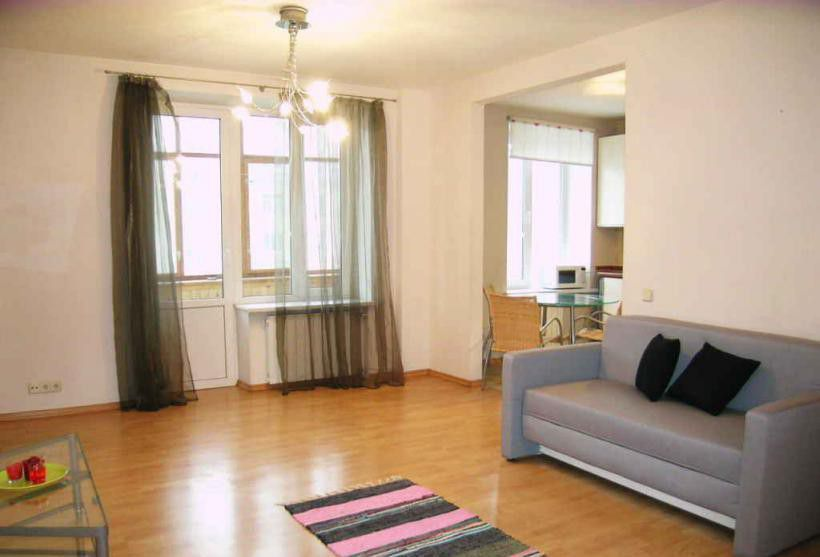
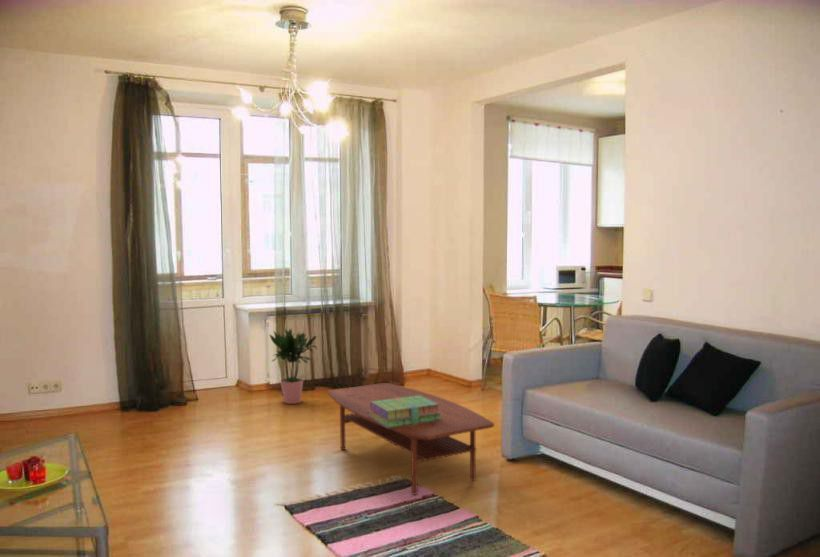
+ coffee table [327,382,495,496]
+ stack of books [368,396,441,428]
+ potted plant [268,327,318,405]
